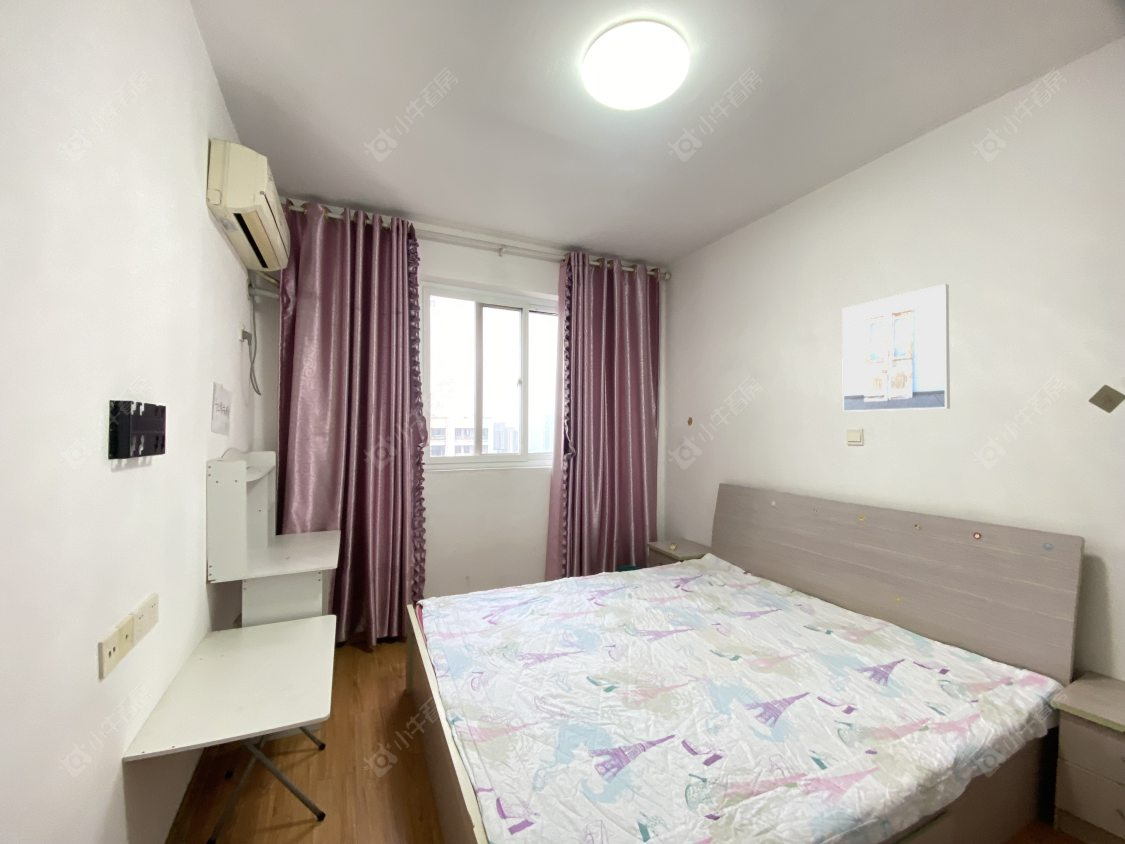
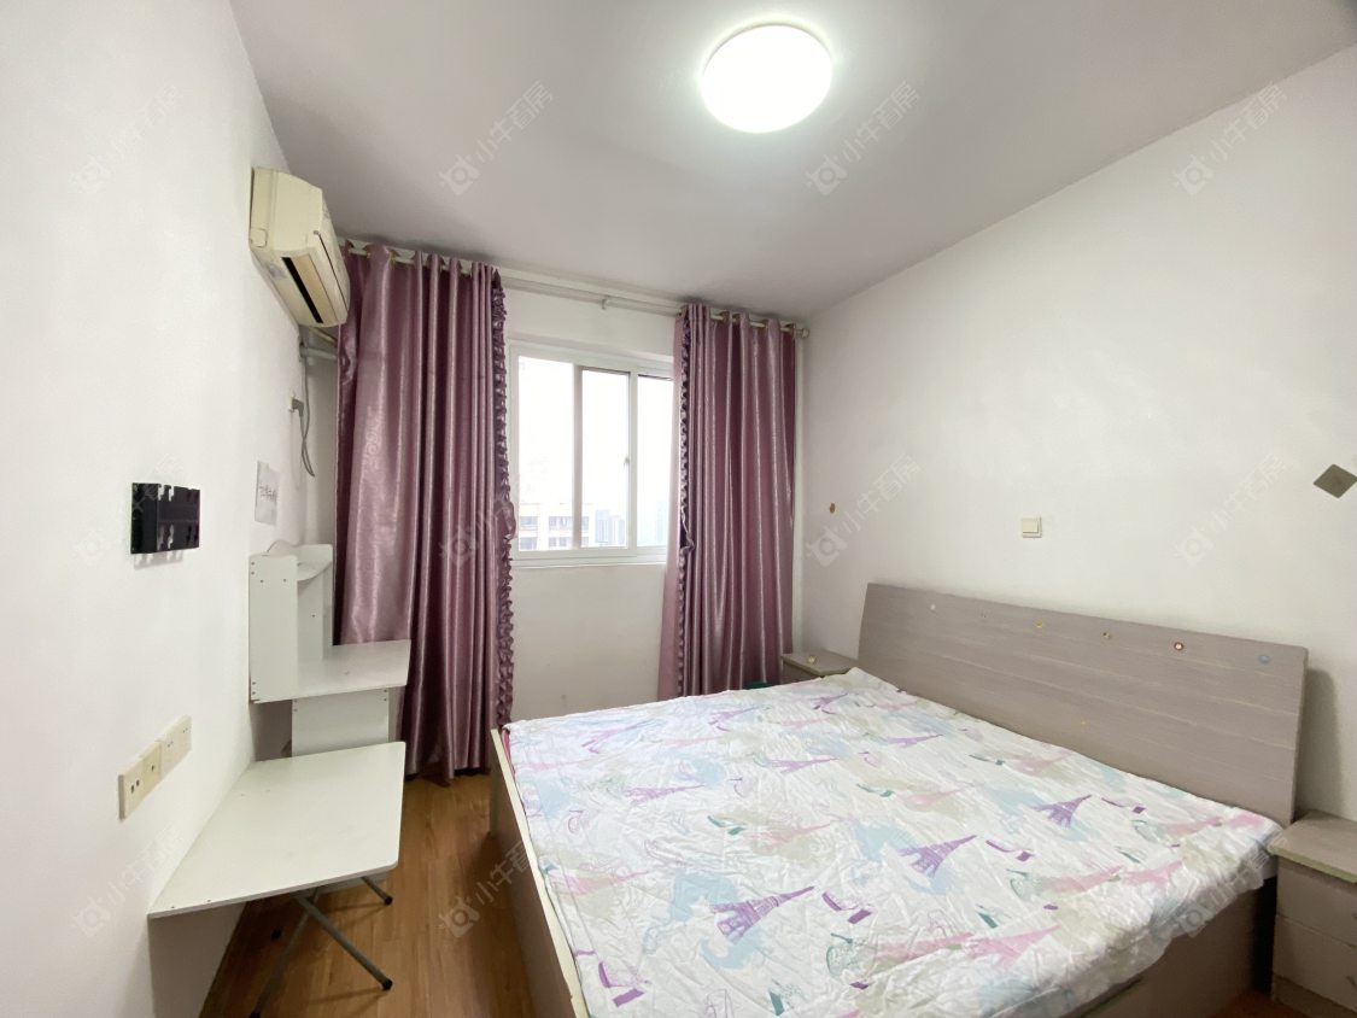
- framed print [841,283,951,413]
